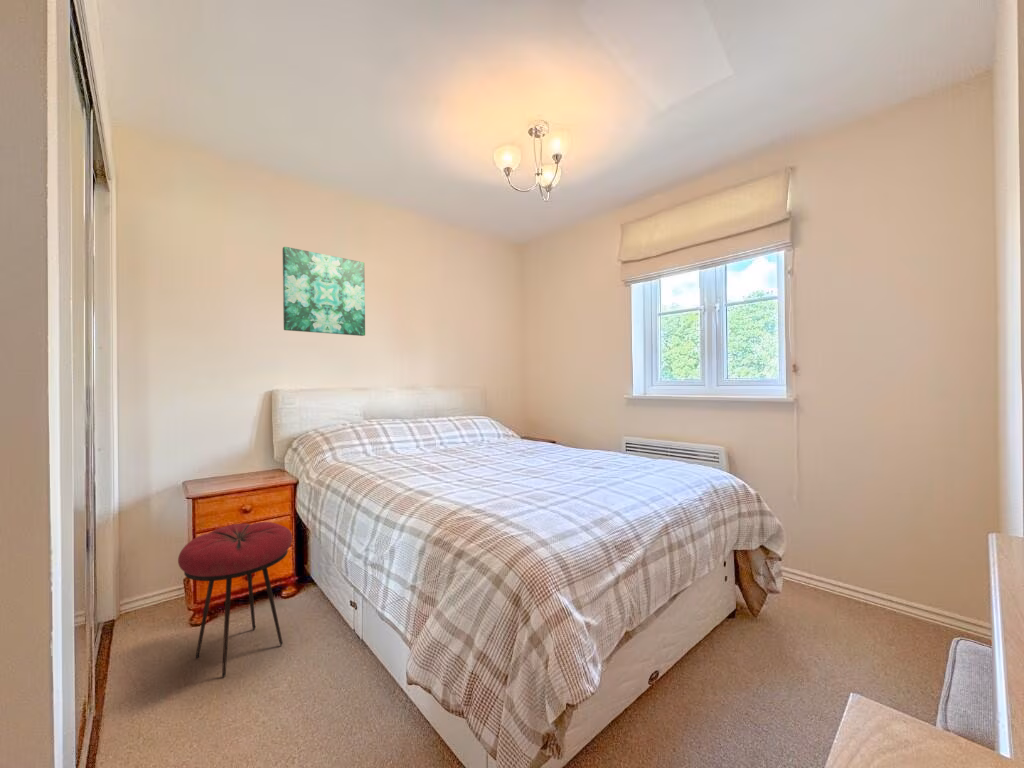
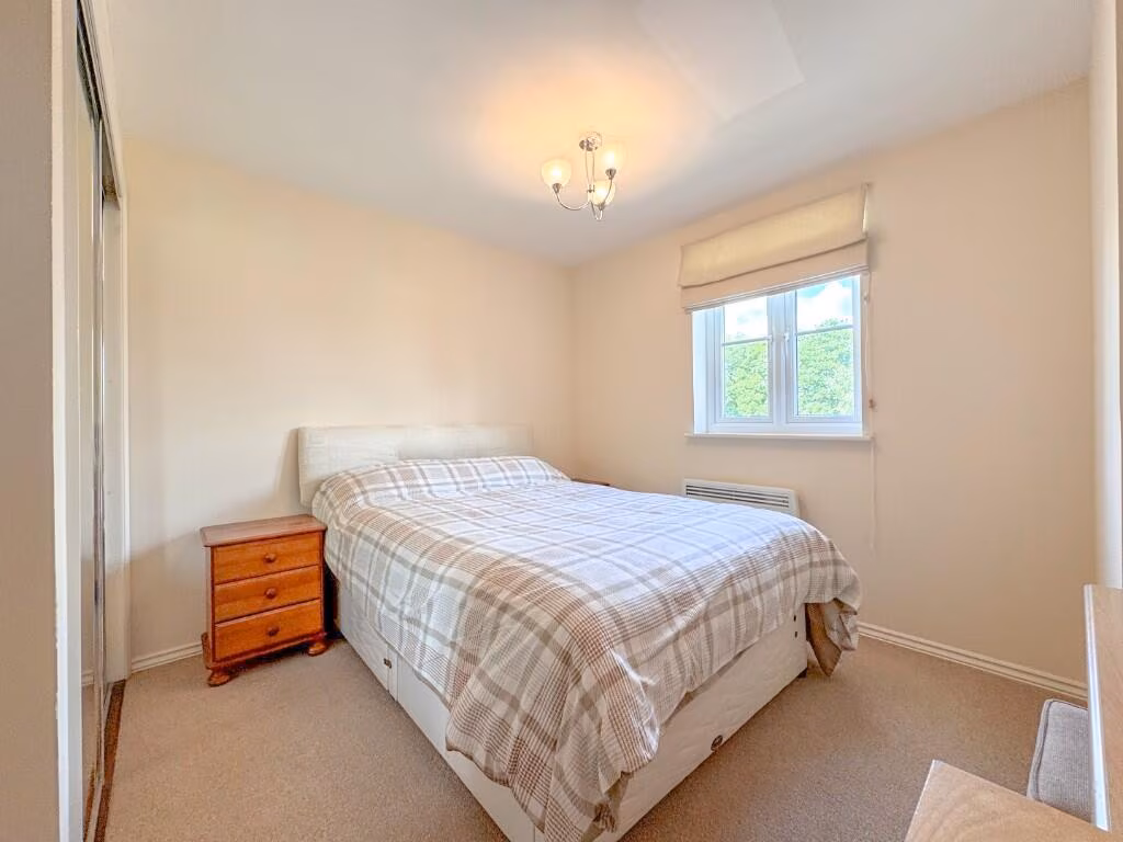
- stool [177,521,293,678]
- wall art [282,246,366,337]
